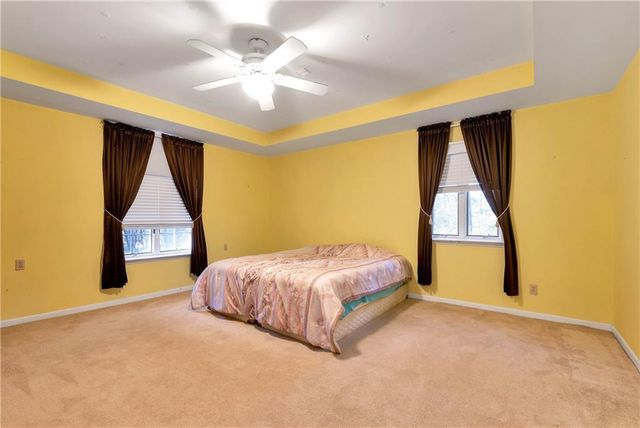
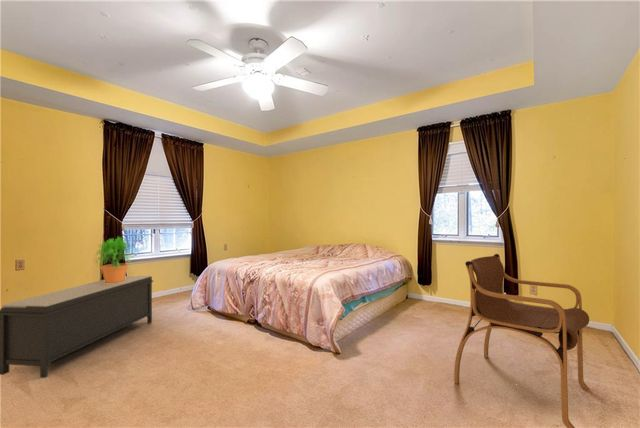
+ potted plant [92,235,134,283]
+ armchair [453,253,591,428]
+ bench [0,275,154,379]
